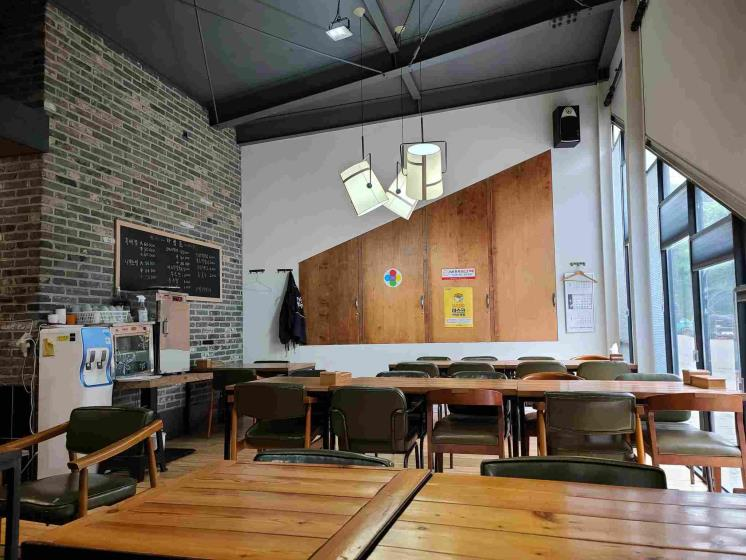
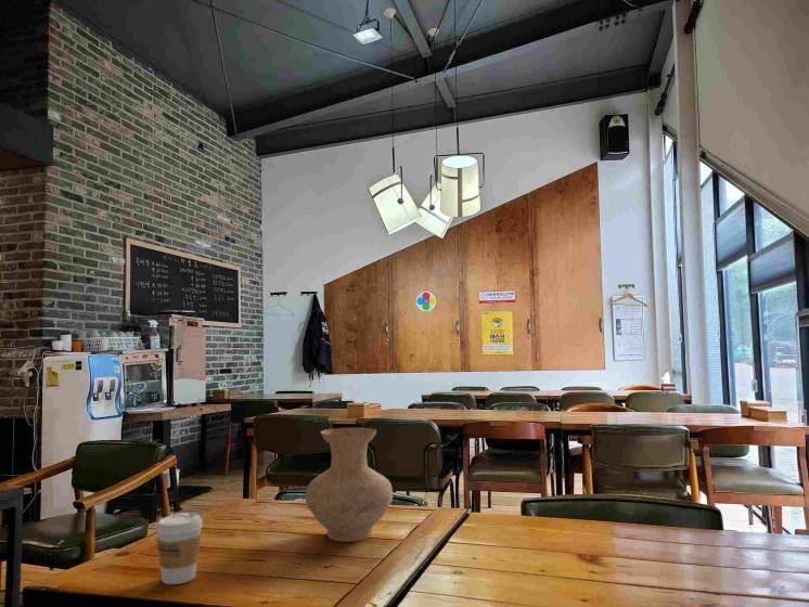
+ vase [304,426,394,543]
+ coffee cup [154,512,204,585]
